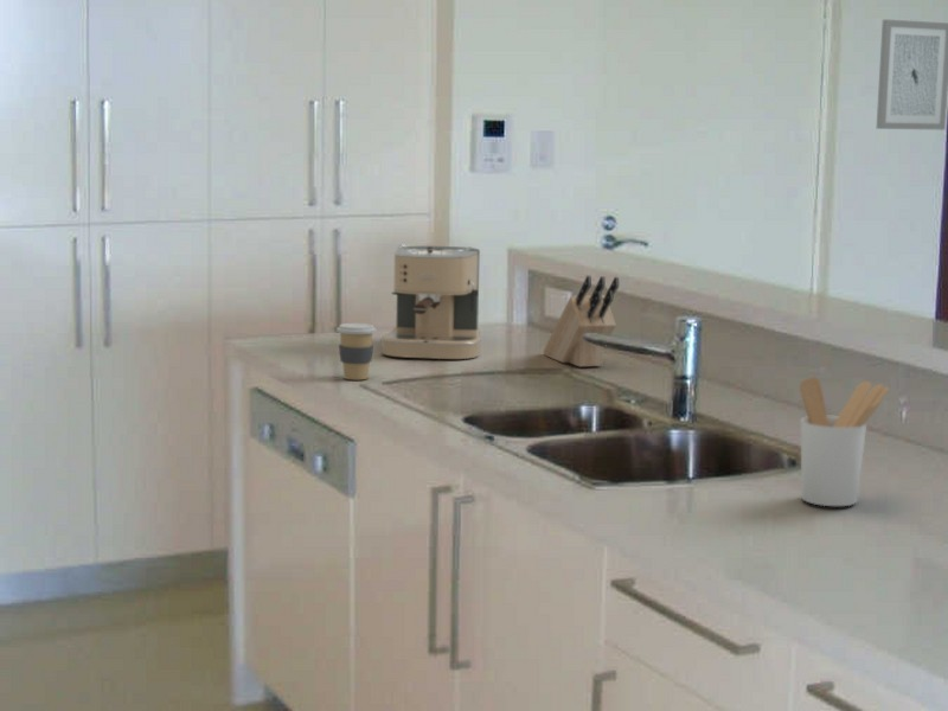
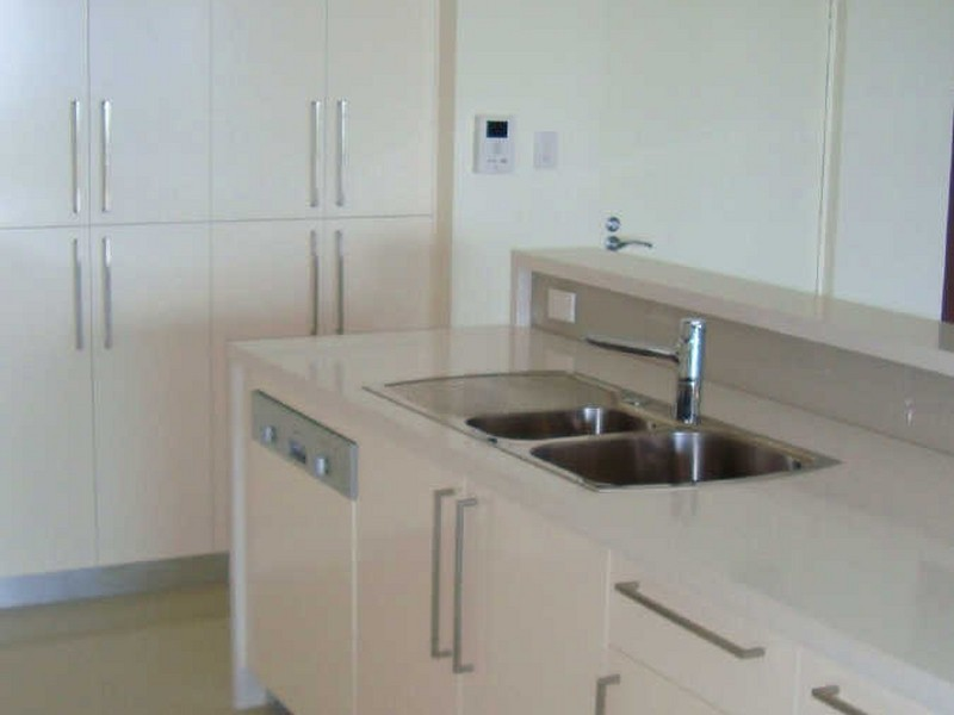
- knife block [542,275,620,369]
- wall art [876,18,948,132]
- utensil holder [799,376,890,507]
- coffee cup [335,322,378,380]
- coffee maker [379,243,482,360]
